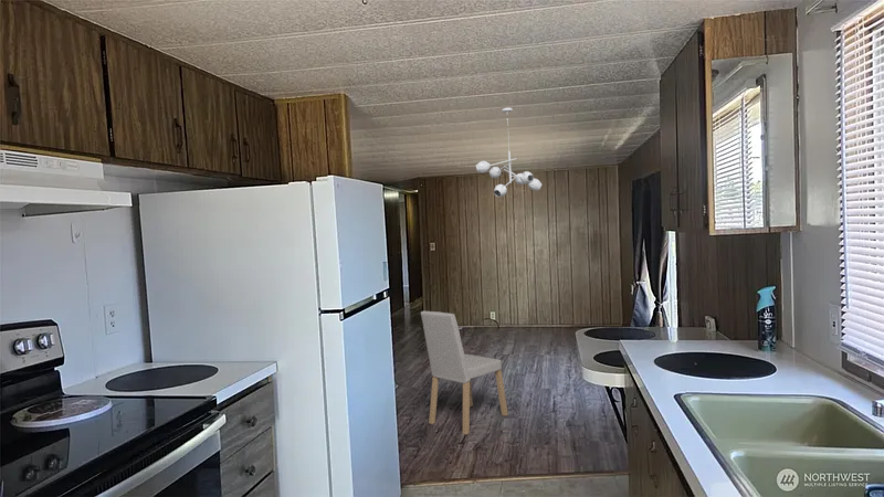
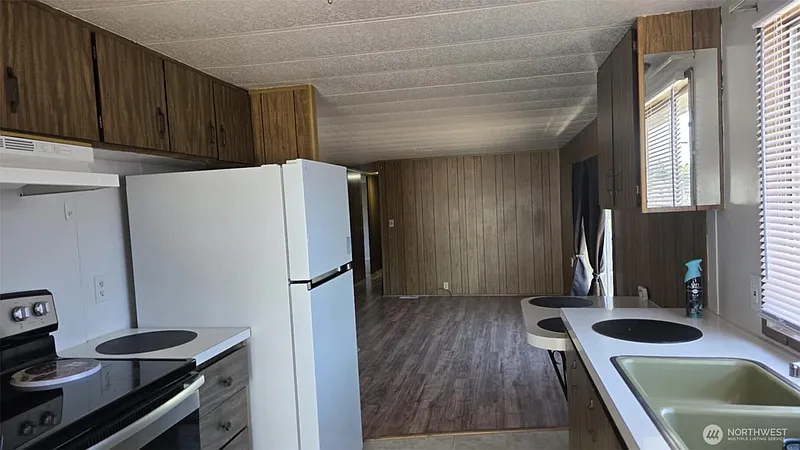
- ceiling light fixture [475,107,543,198]
- dining chair [420,310,509,435]
